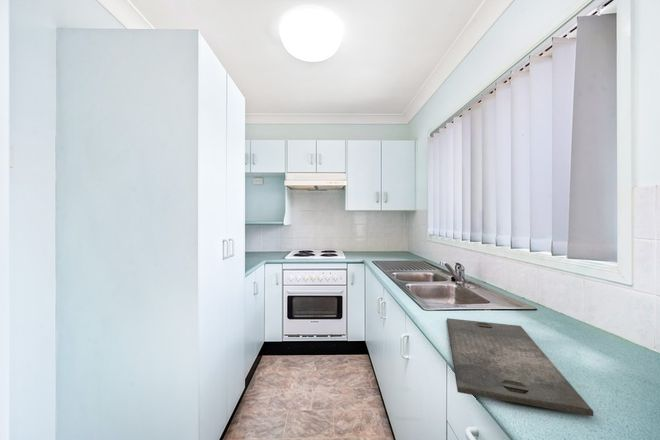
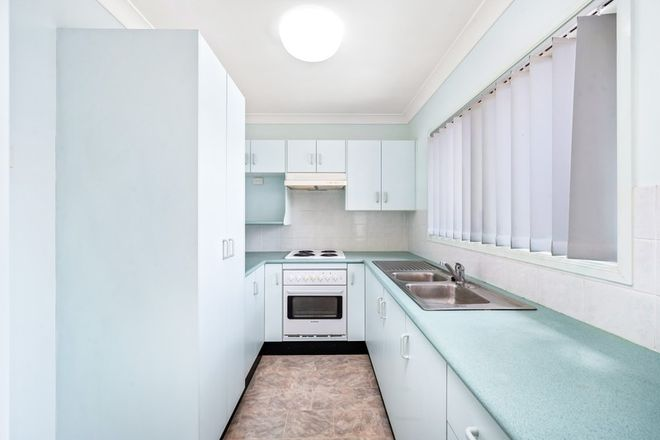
- cutting board [446,317,594,417]
